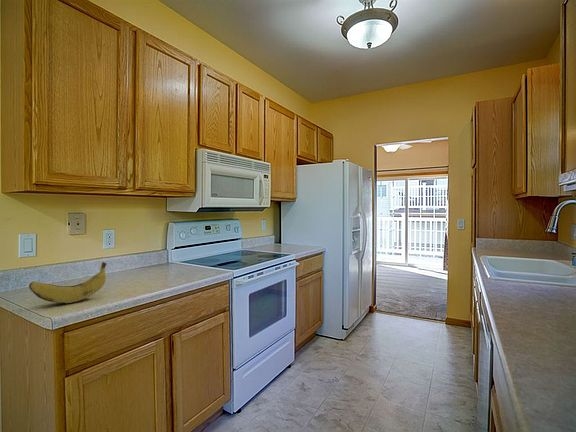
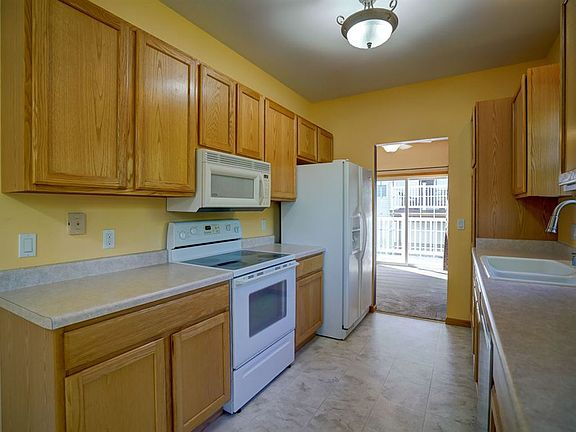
- banana [28,261,107,304]
